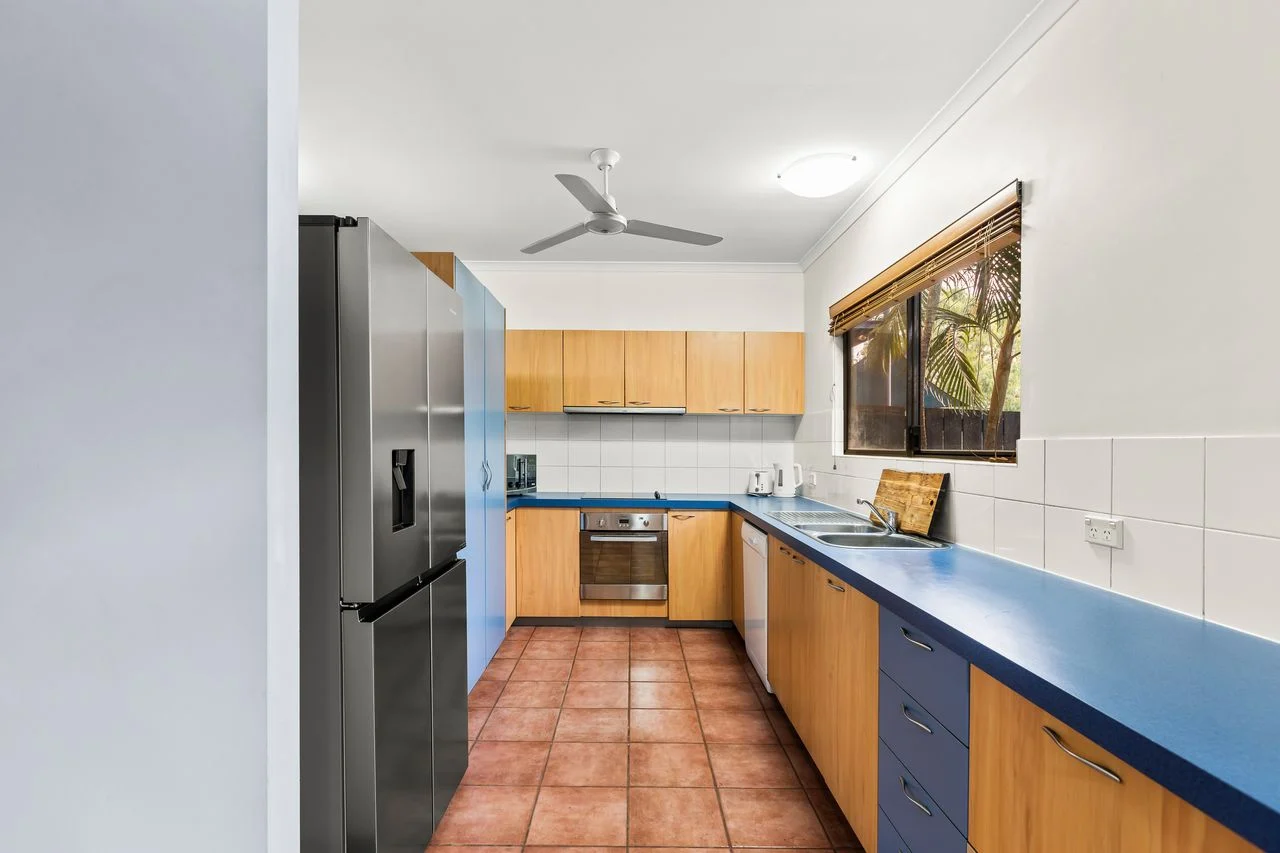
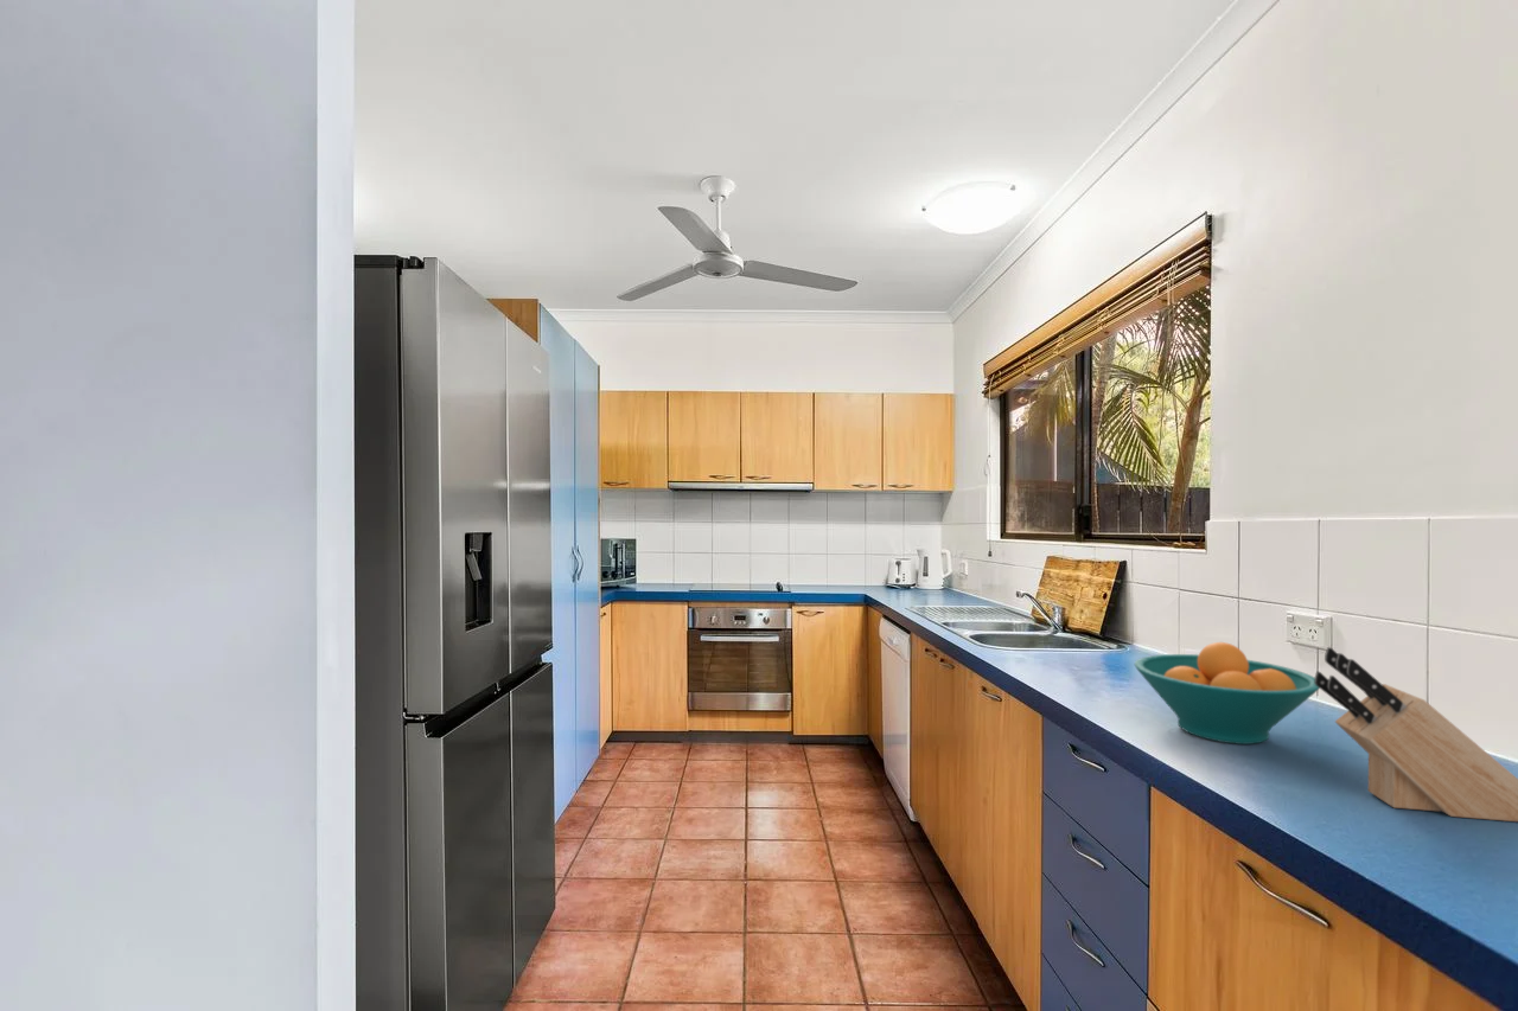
+ fruit bowl [1134,641,1320,746]
+ knife block [1314,646,1518,823]
